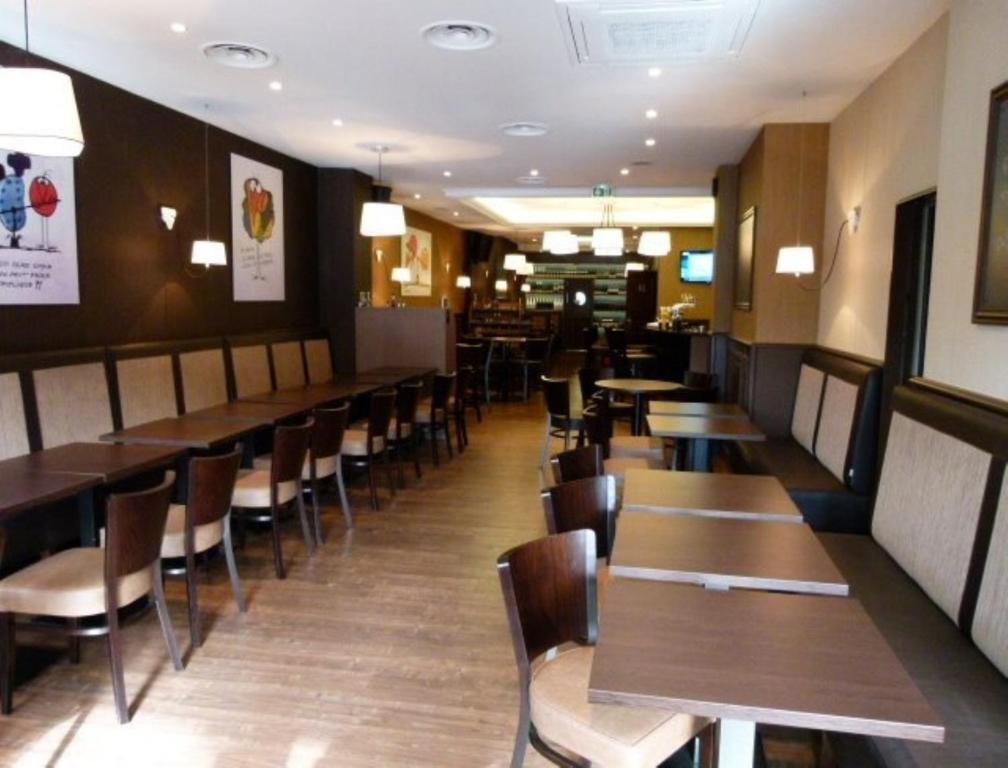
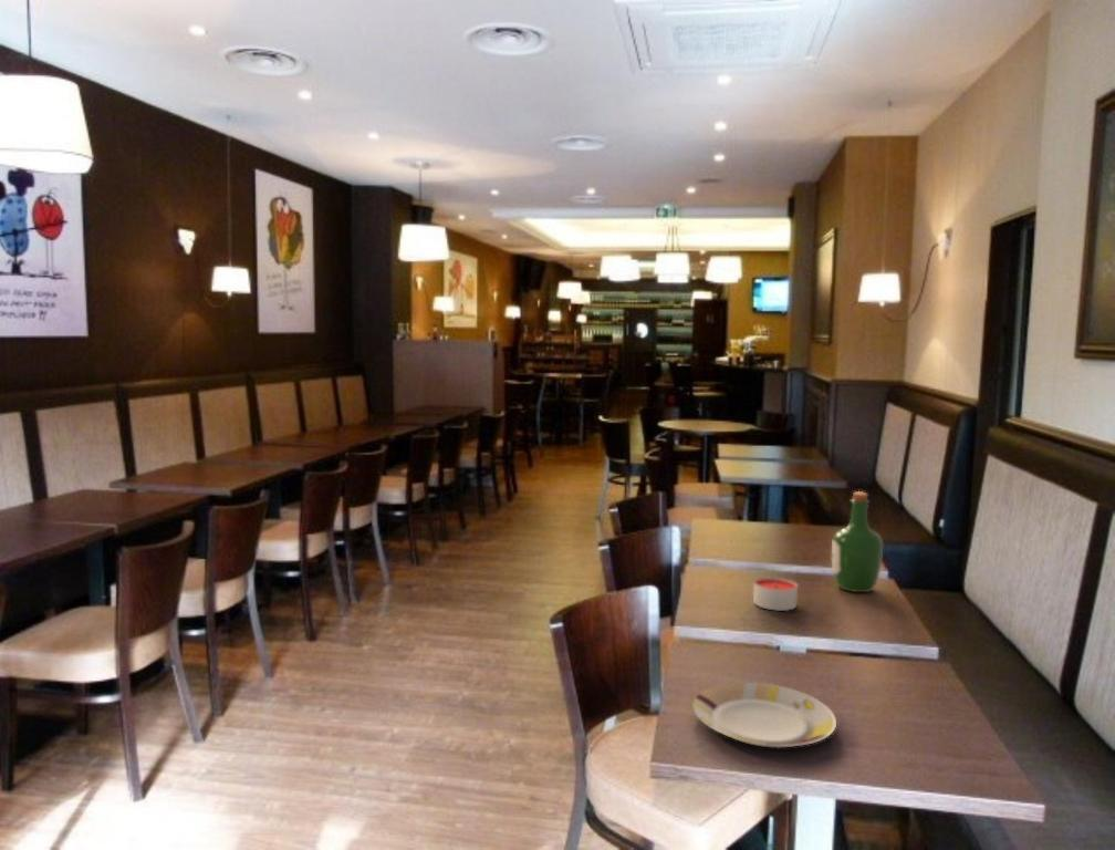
+ plate [691,682,837,749]
+ wine bottle [831,490,884,593]
+ candle [752,577,799,612]
